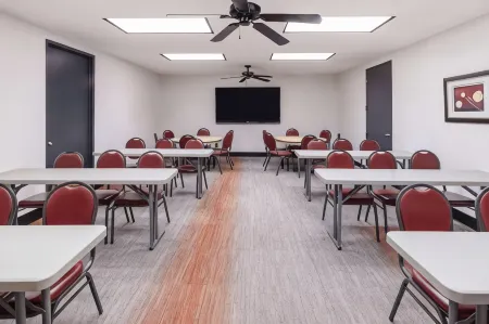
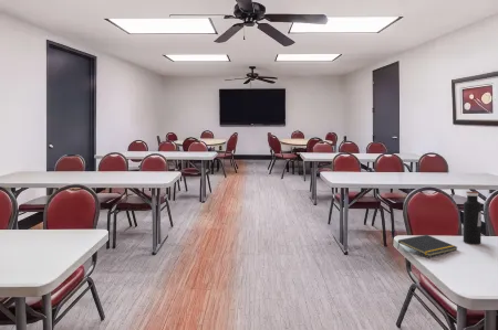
+ notepad [396,234,458,257]
+ water bottle [463,191,483,245]
